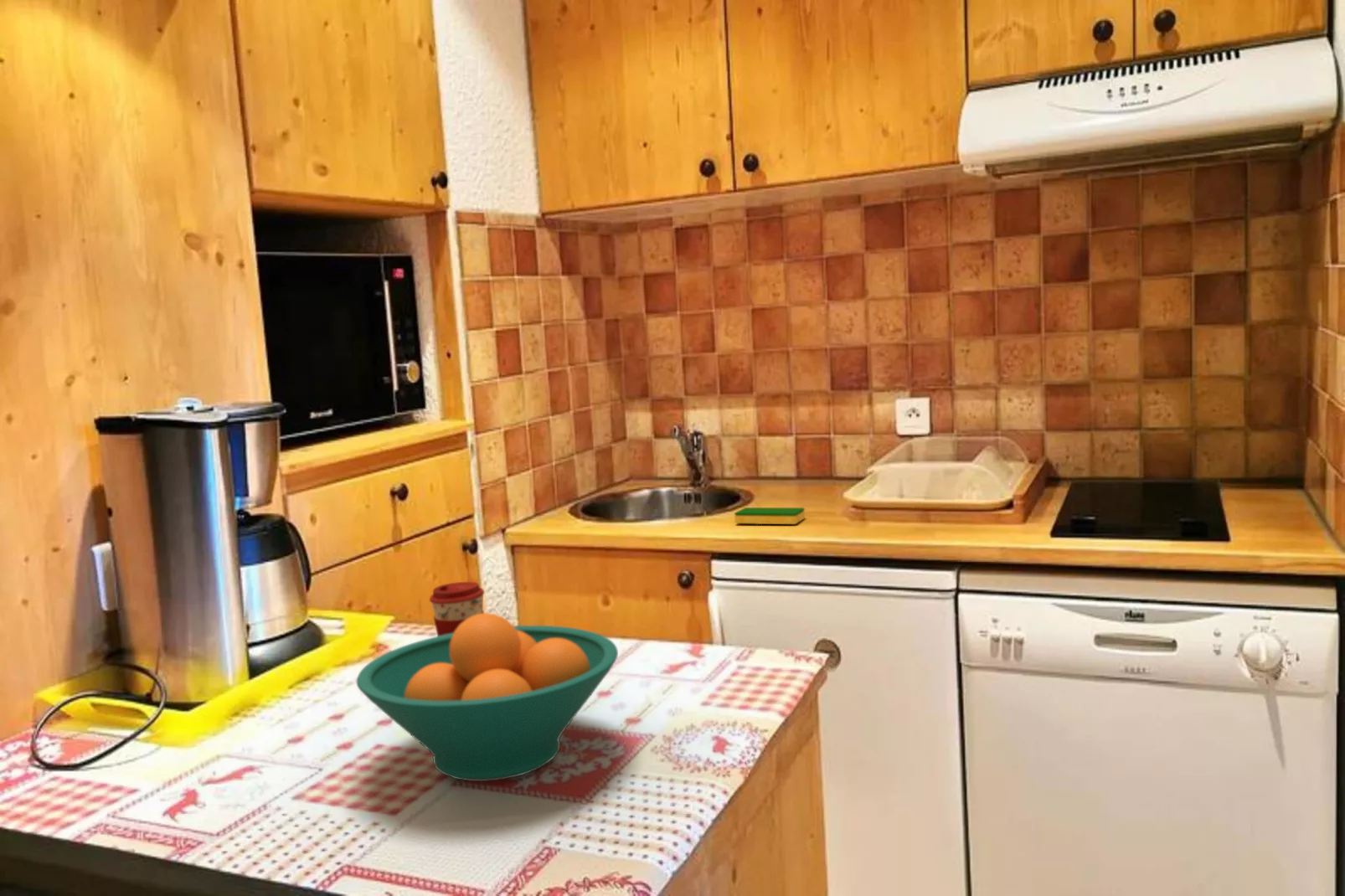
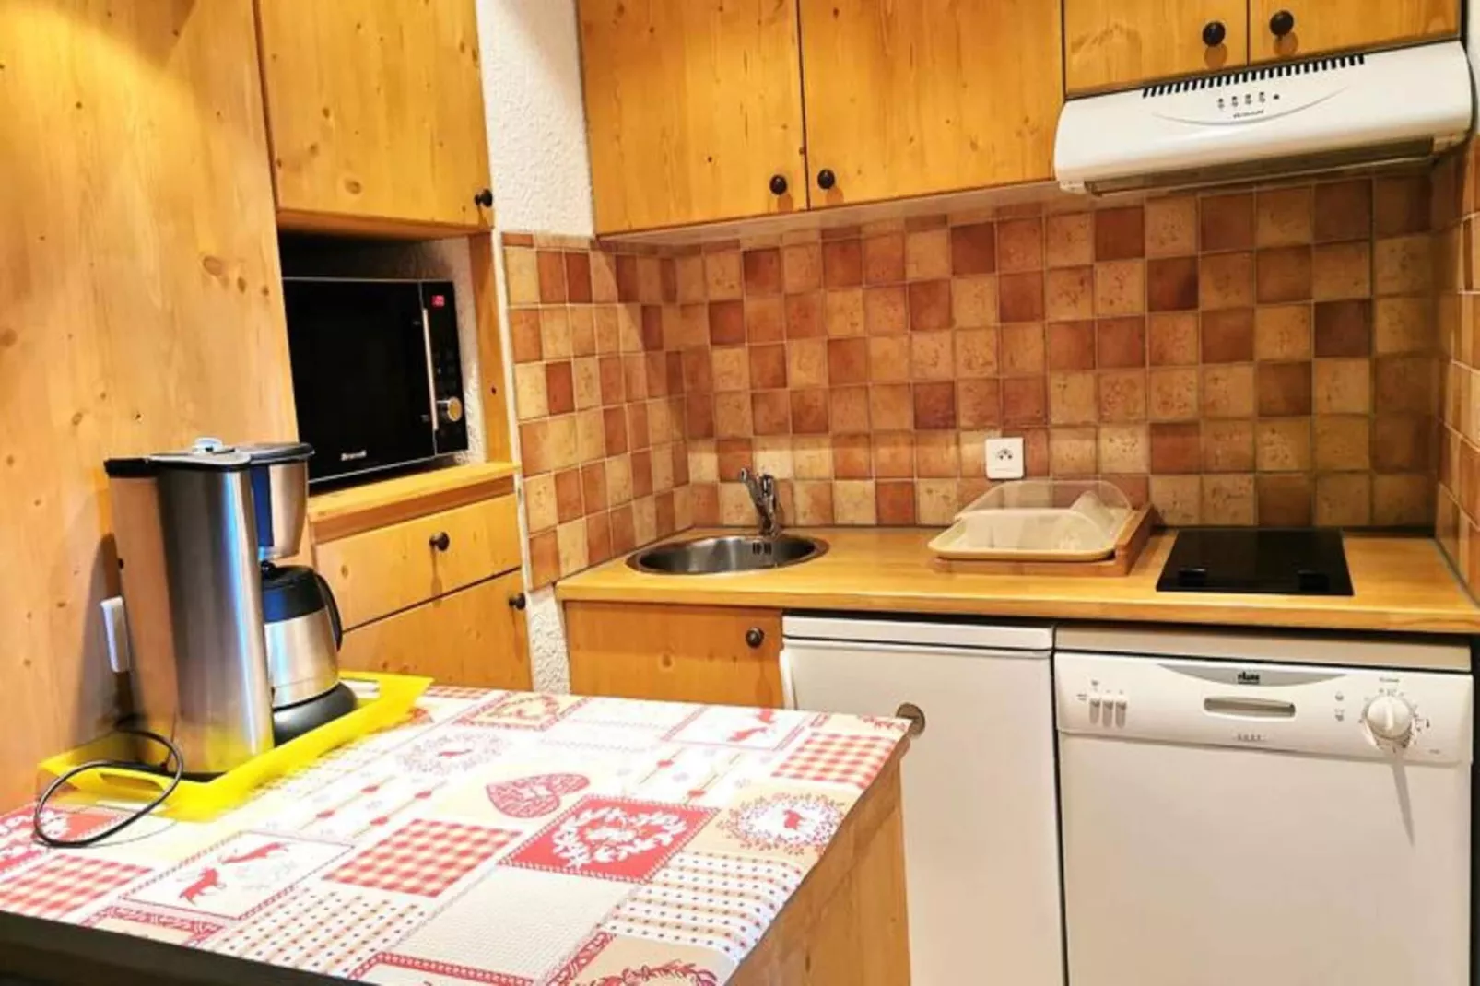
- fruit bowl [356,612,619,782]
- dish sponge [734,507,806,525]
- coffee cup [429,581,485,636]
